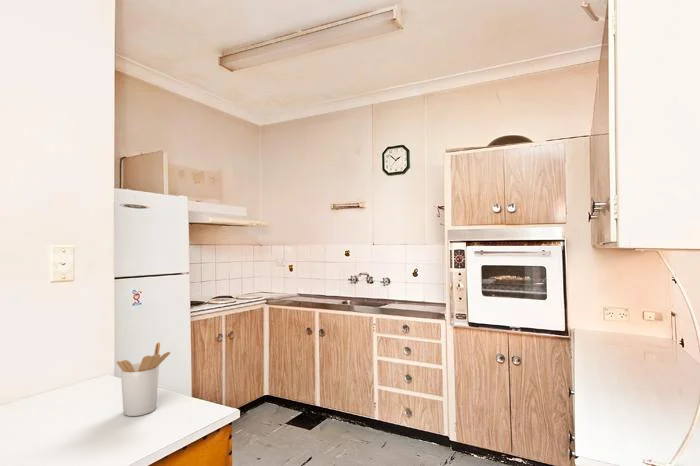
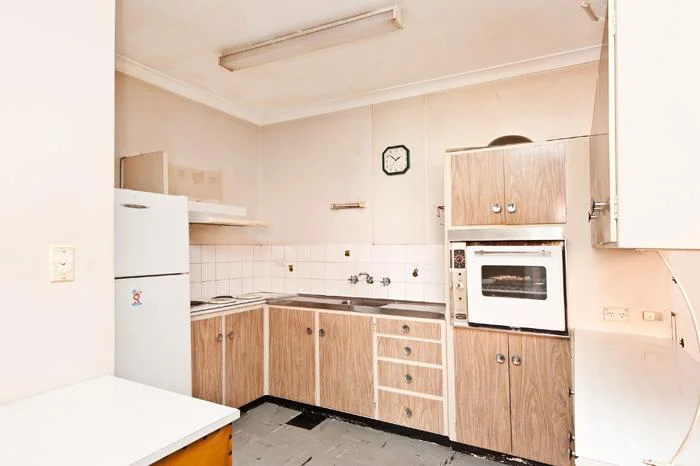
- utensil holder [116,341,171,417]
